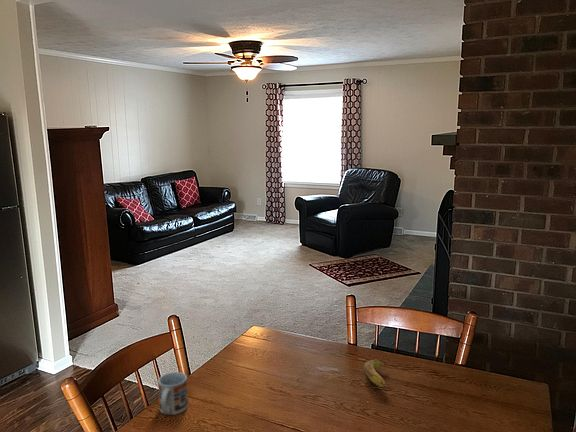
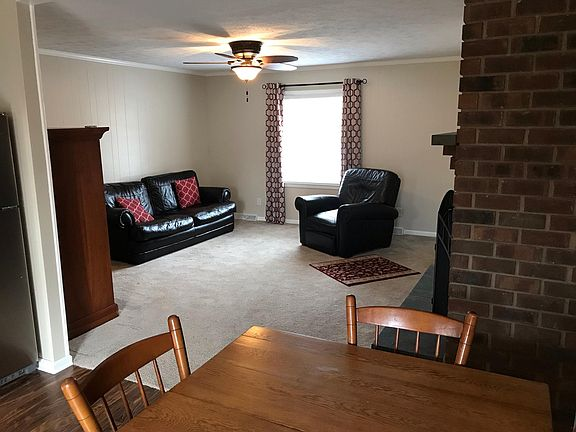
- cup [157,371,189,416]
- banana [363,359,387,388]
